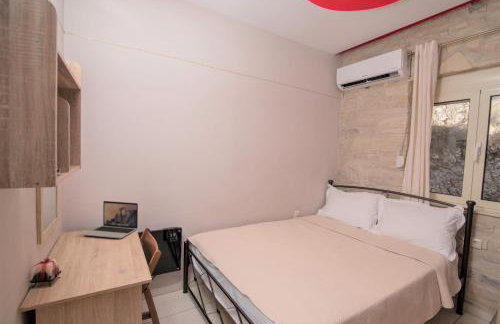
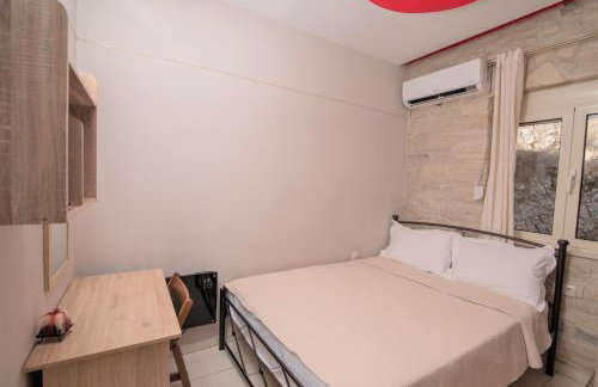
- laptop [82,200,139,239]
